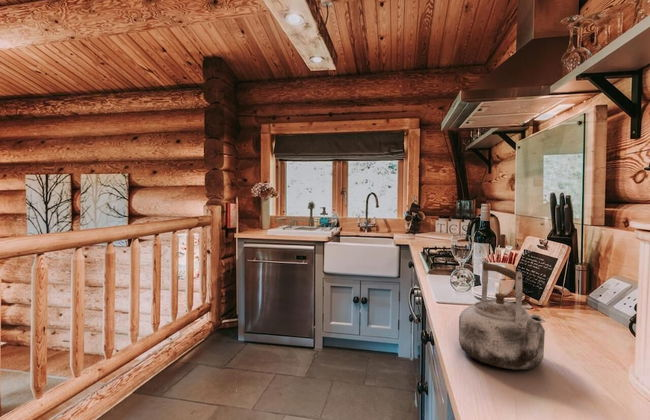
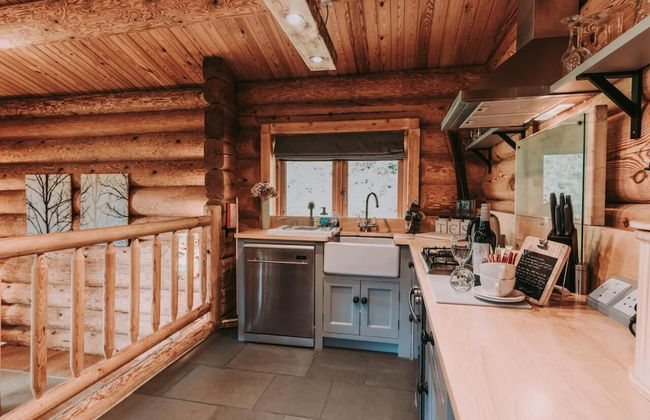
- kettle [458,259,547,370]
